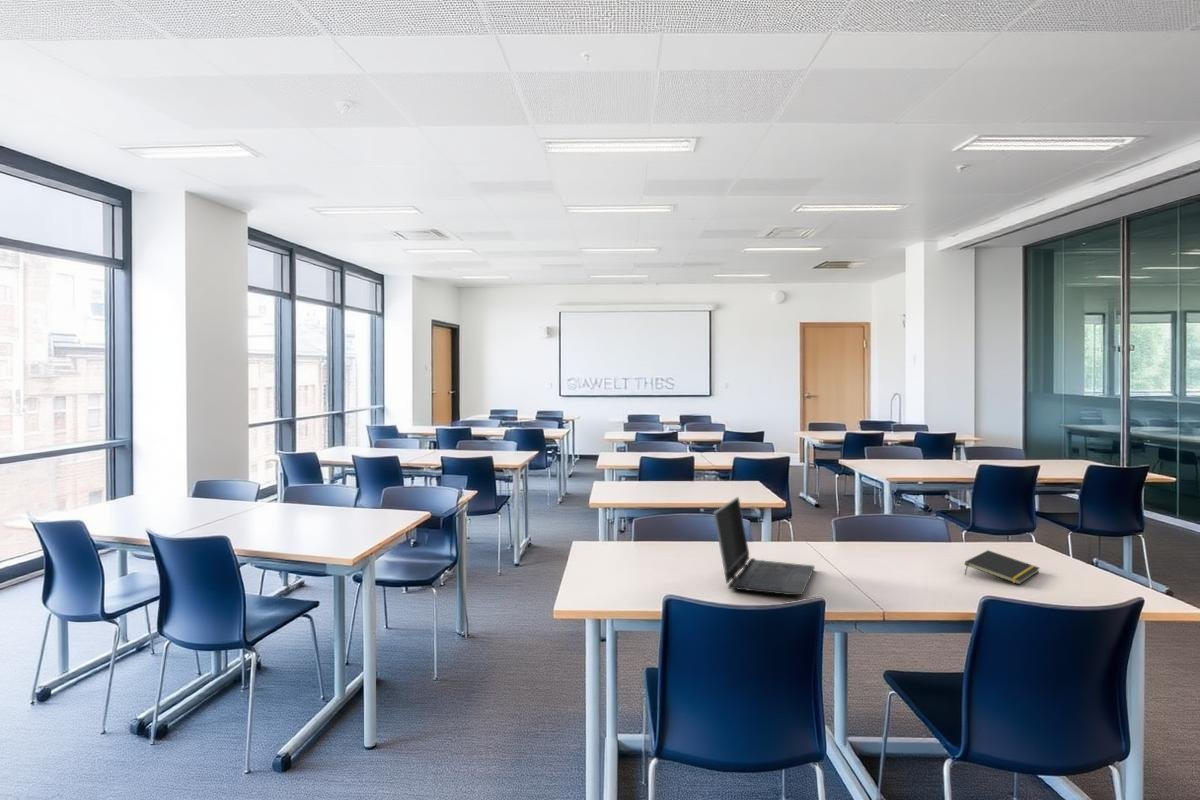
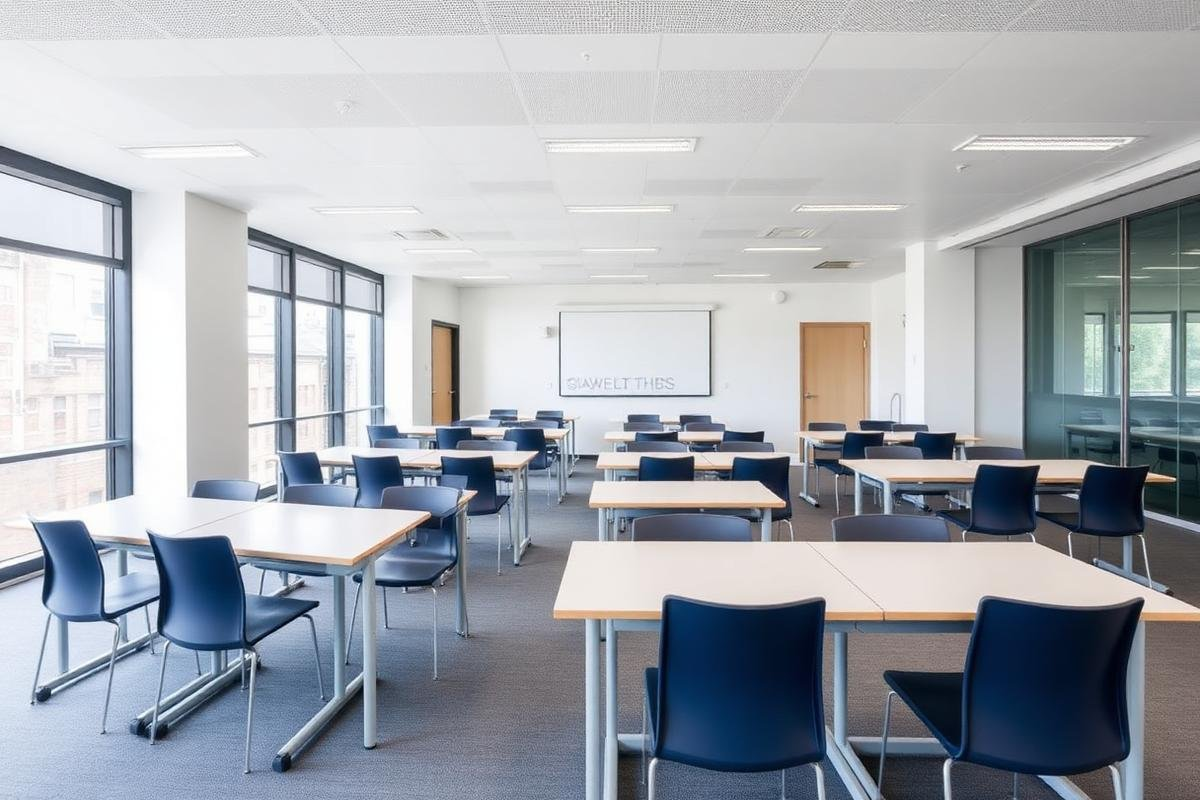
- laptop computer [712,496,816,596]
- notepad [964,549,1040,585]
